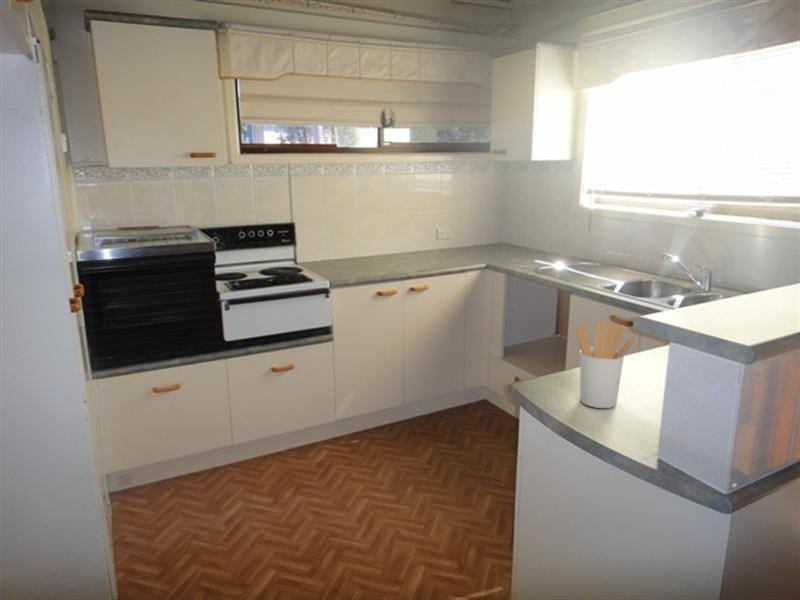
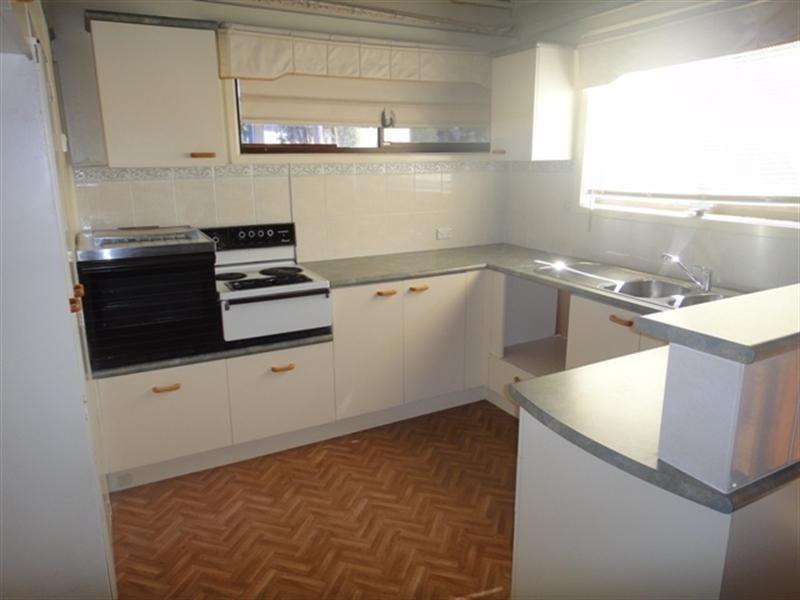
- utensil holder [575,321,635,409]
